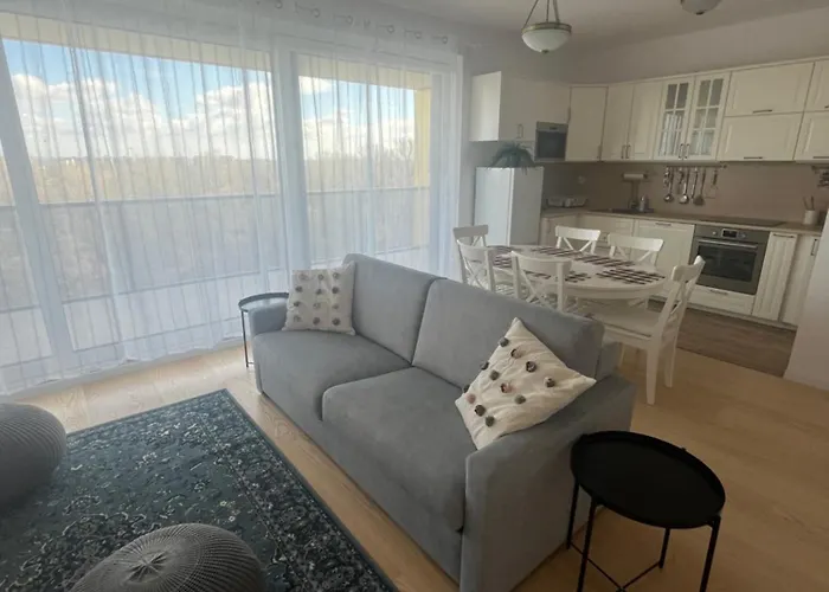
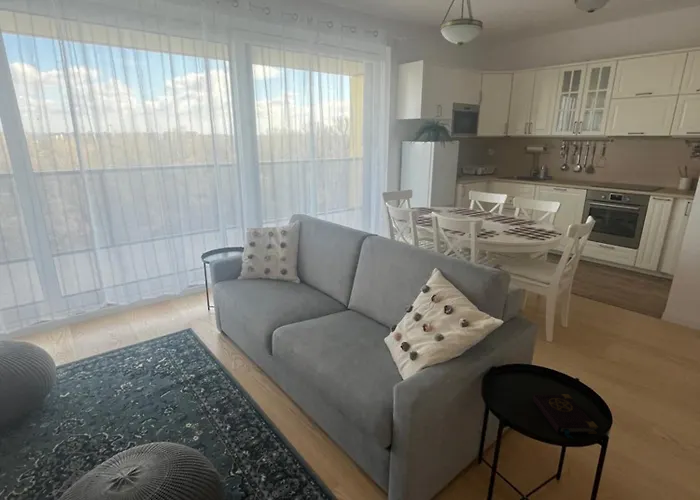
+ book [532,393,599,439]
